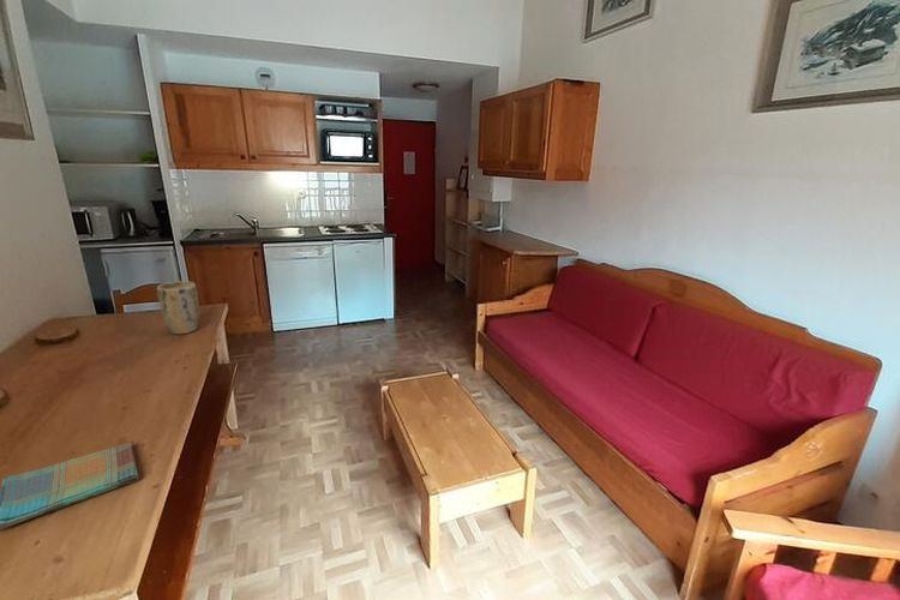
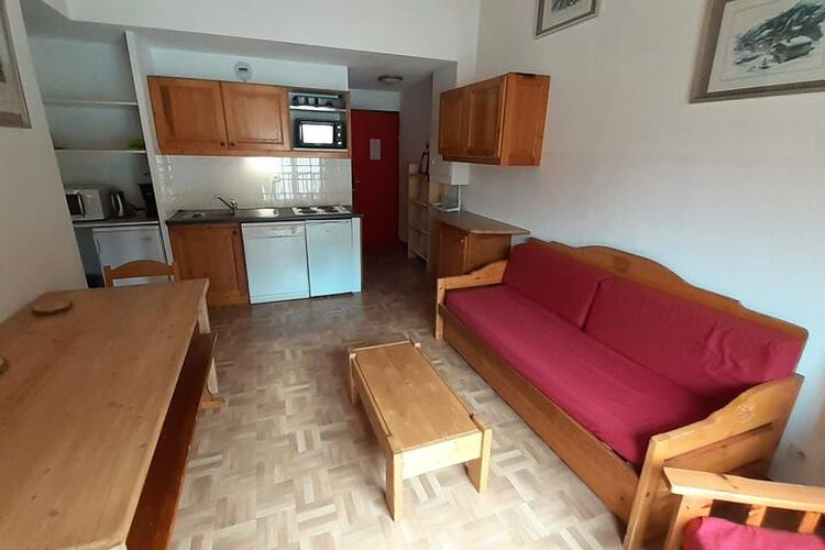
- plant pot [156,280,200,335]
- dish towel [0,442,139,530]
